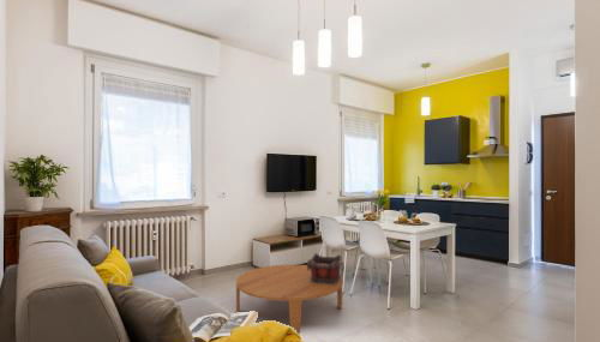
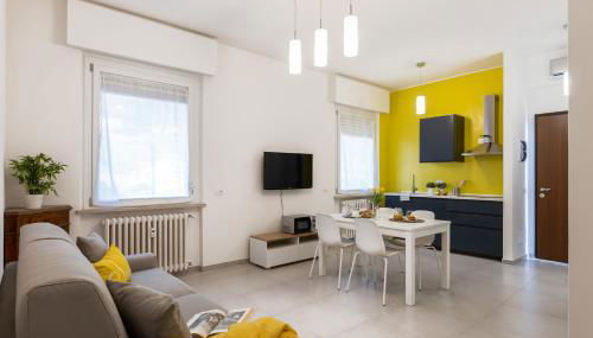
- coffee table [235,264,344,335]
- decorative container [306,252,346,284]
